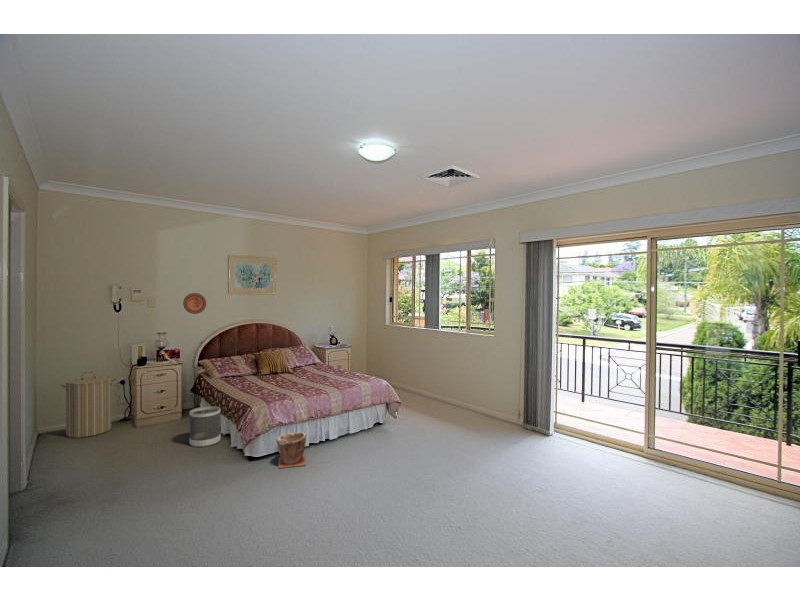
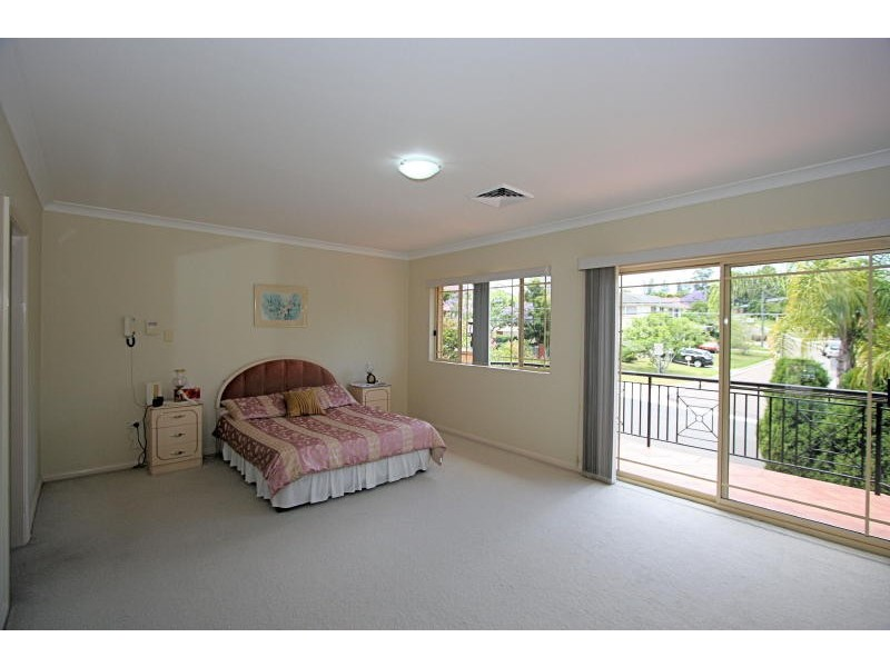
- wastebasket [188,405,222,448]
- decorative plate [182,292,207,315]
- laundry hamper [59,370,118,439]
- plant pot [275,431,307,469]
